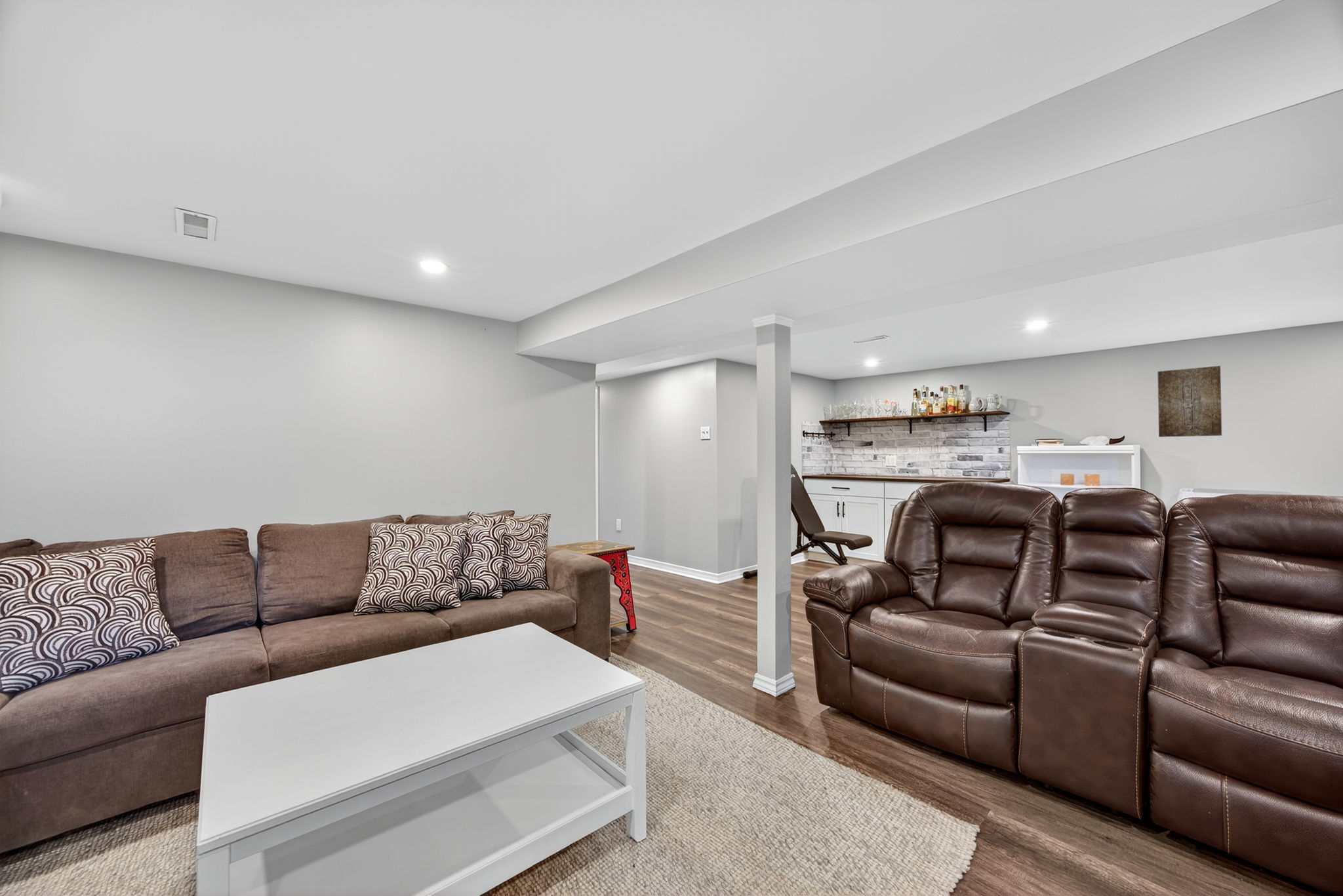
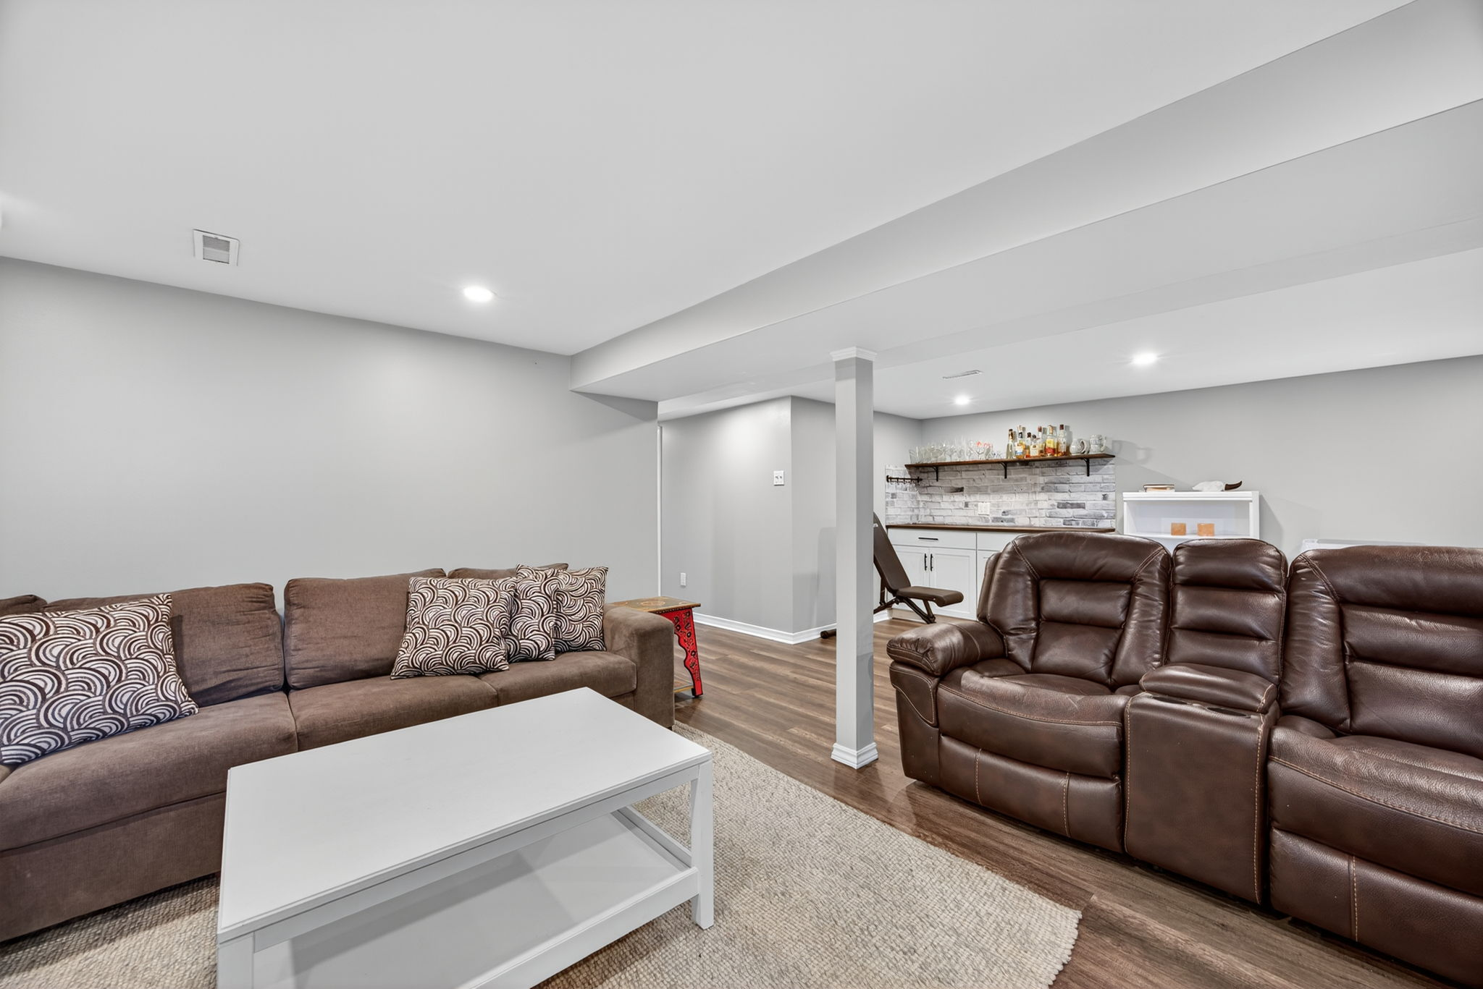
- wall art [1157,365,1222,438]
